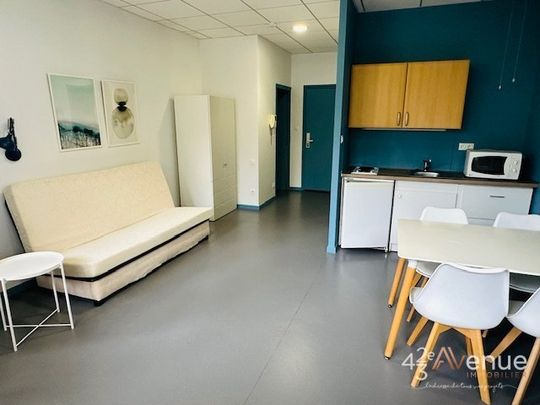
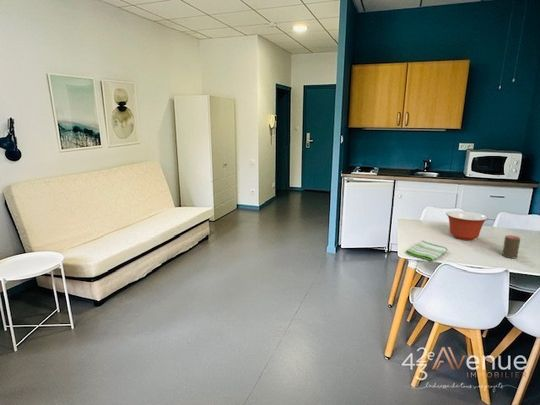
+ dish towel [404,240,449,262]
+ mixing bowl [445,210,489,241]
+ cup [501,234,521,259]
